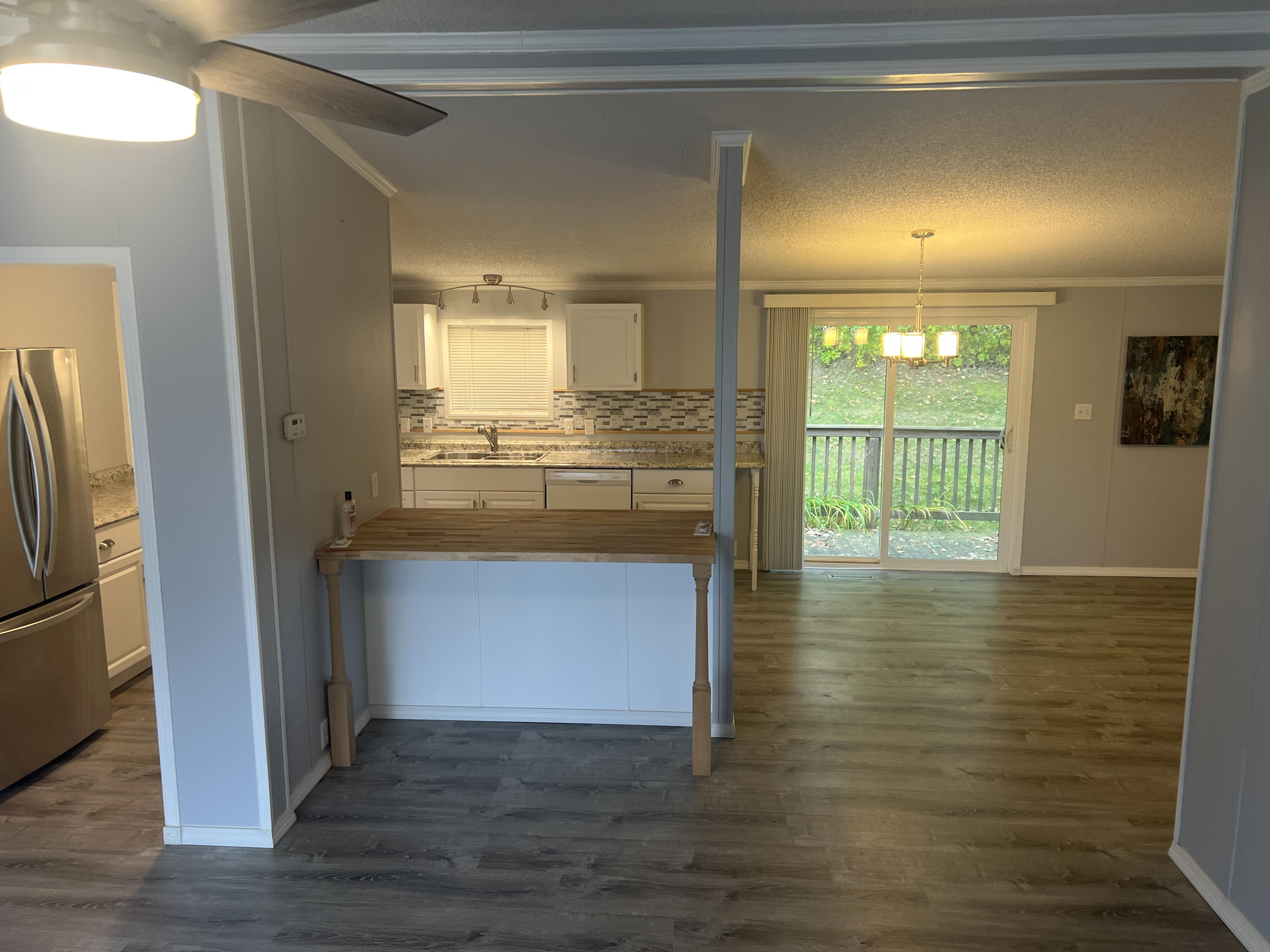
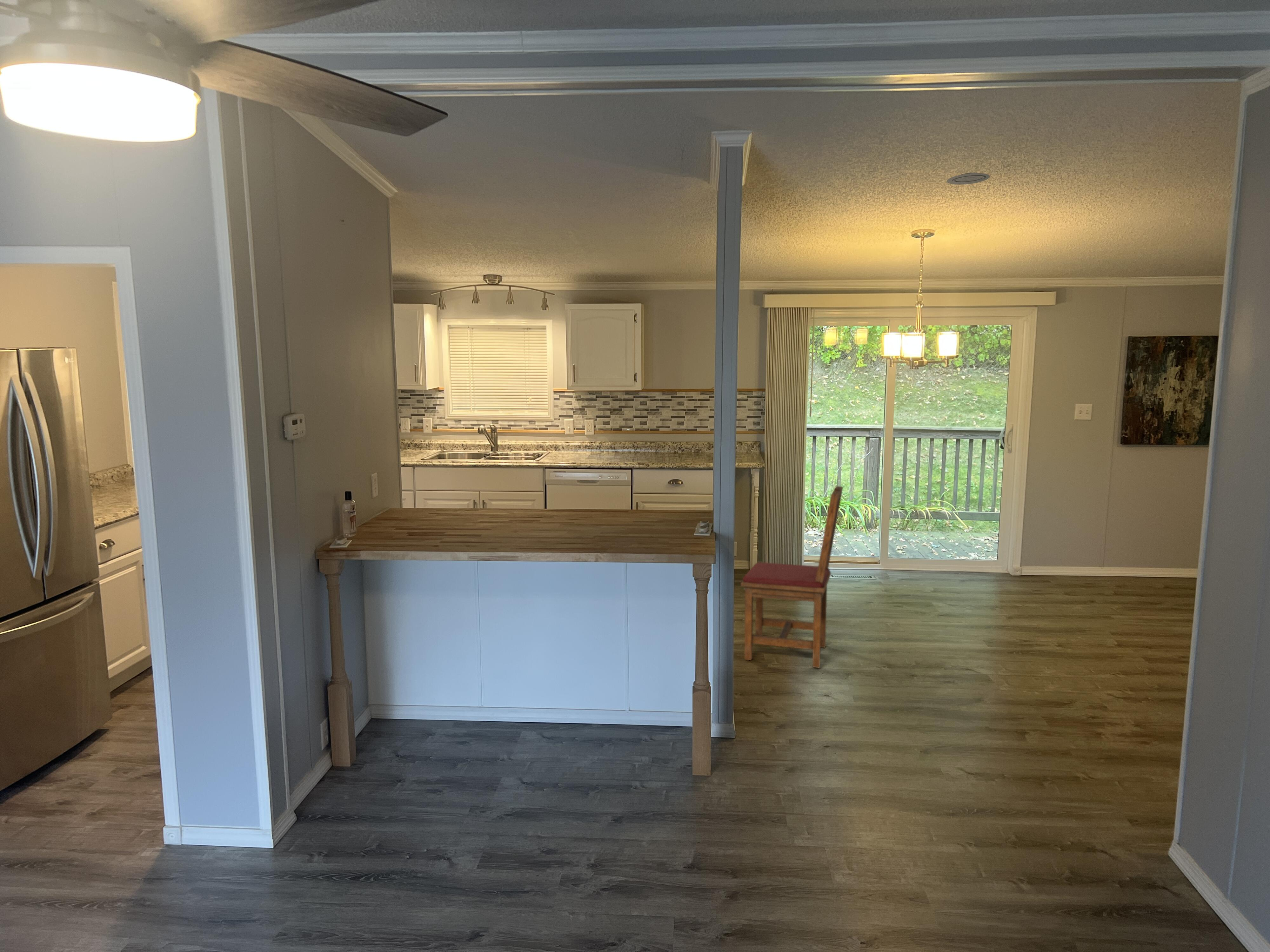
+ recessed light [946,172,990,185]
+ dining chair [740,486,844,668]
